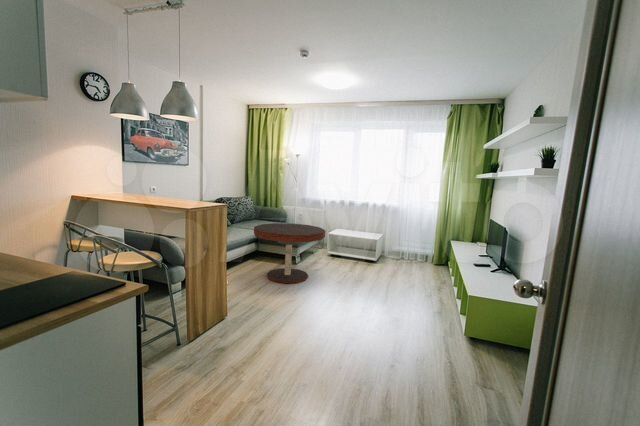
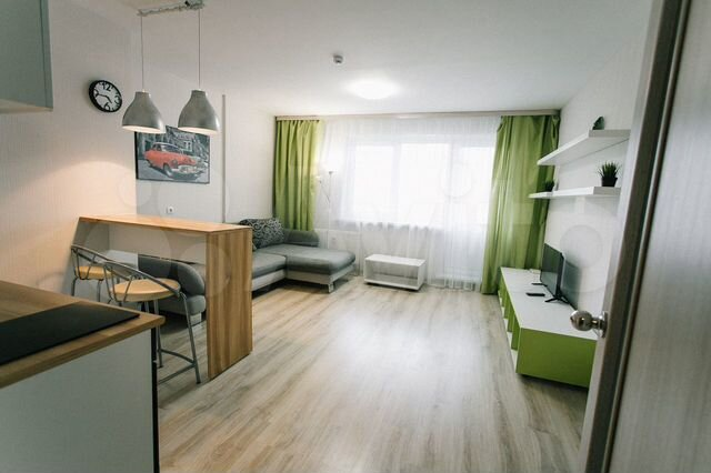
- coffee table [253,222,327,284]
